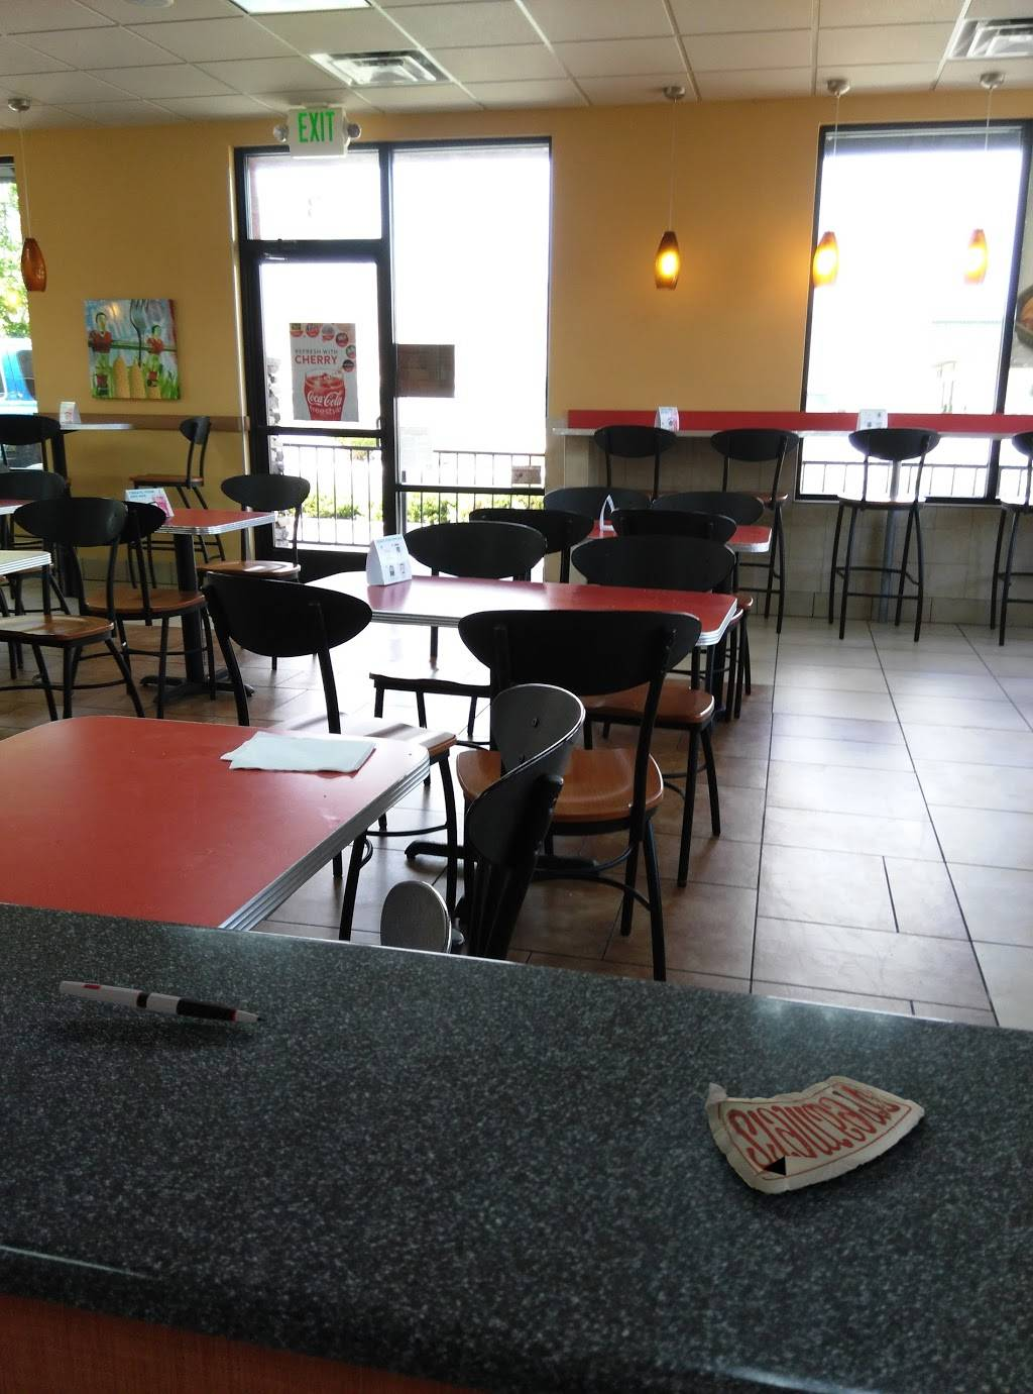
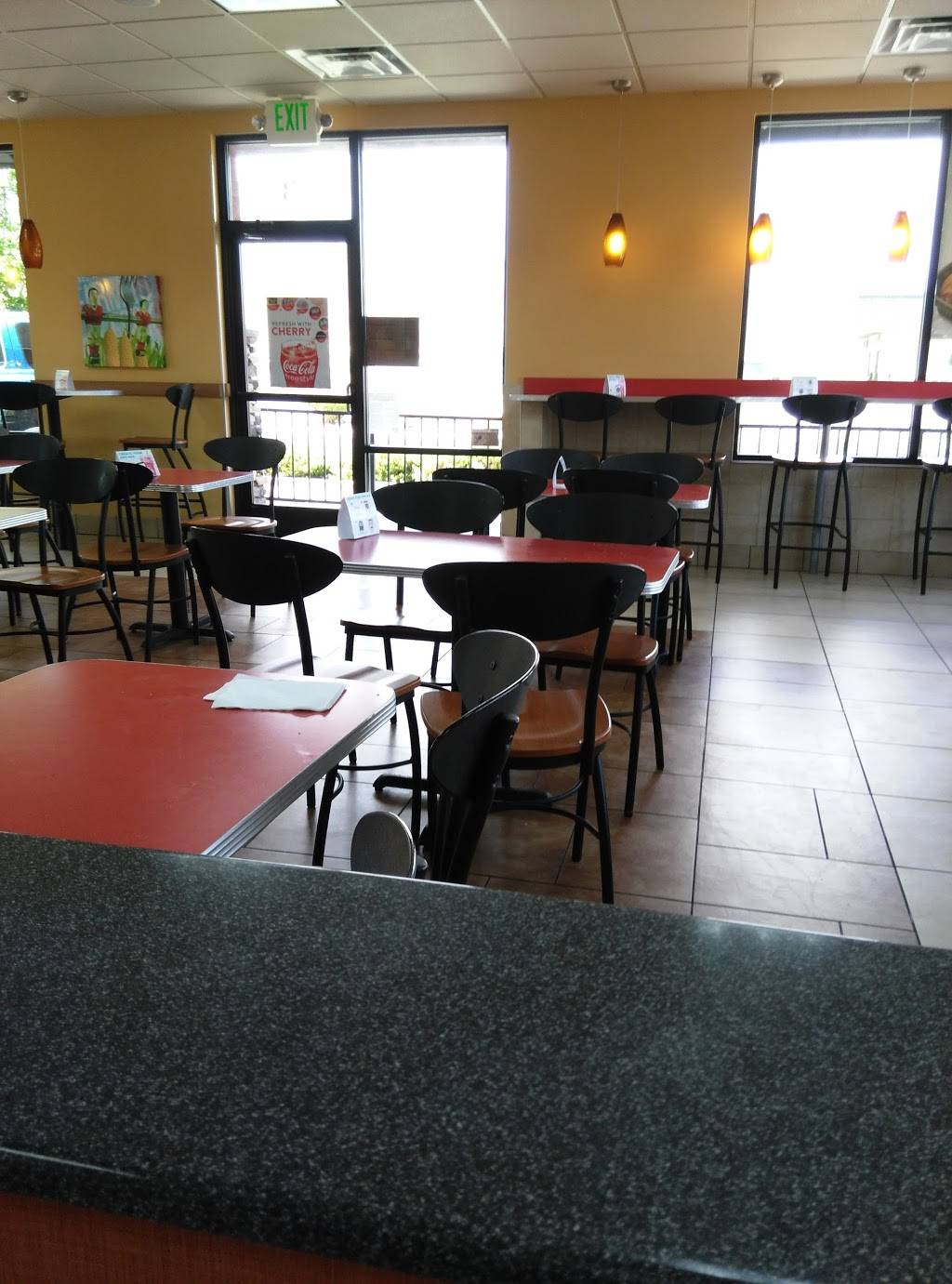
- pen [58,980,266,1024]
- paper cup [703,1075,926,1196]
